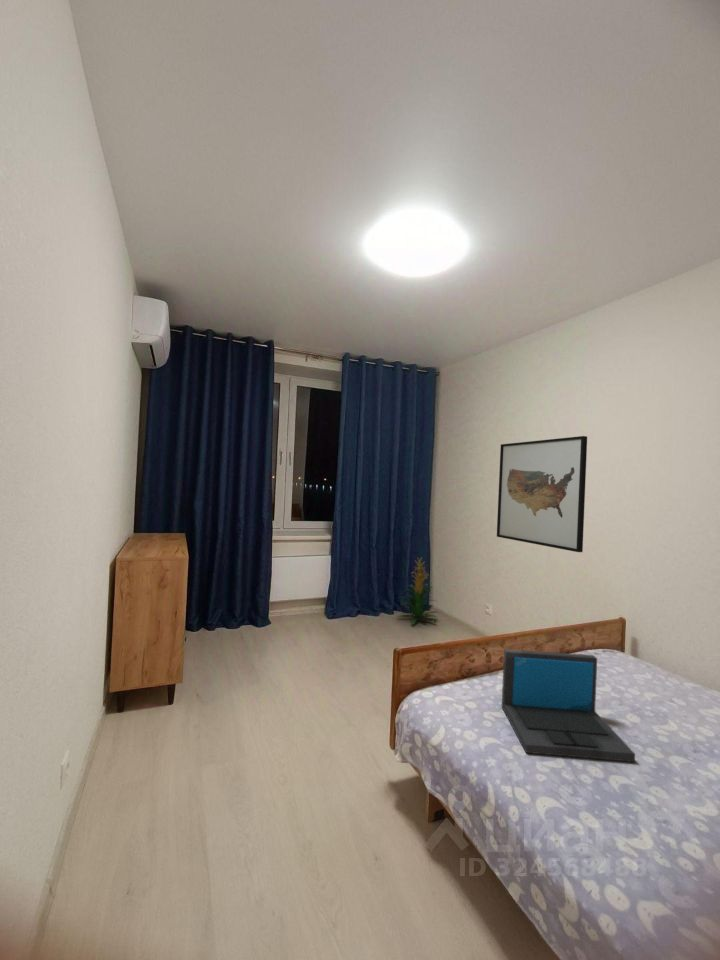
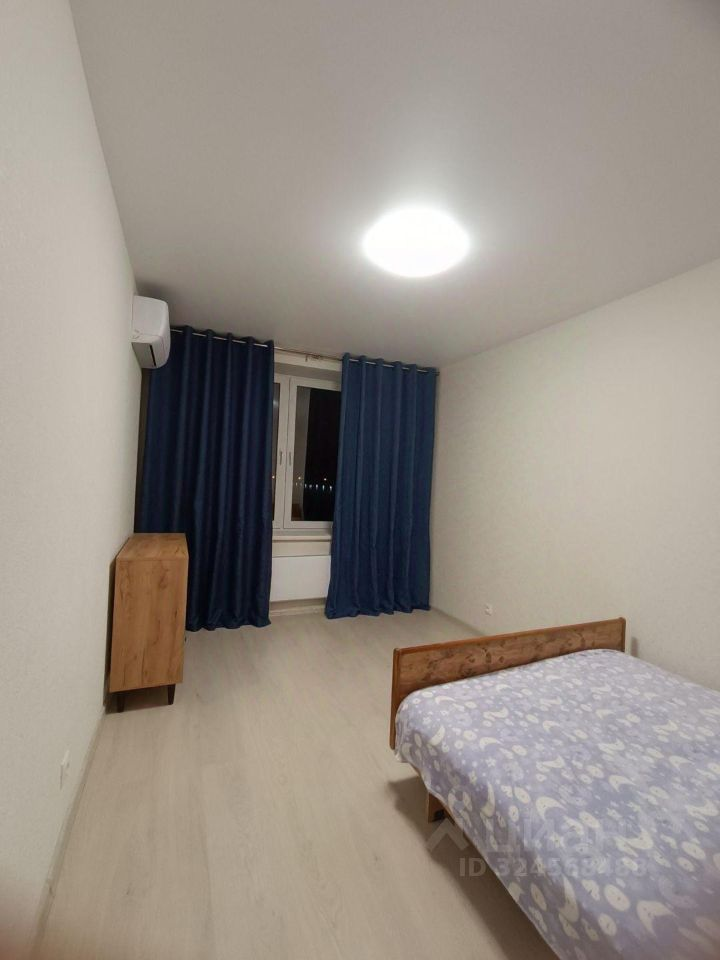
- wall art [496,435,588,553]
- laptop [501,648,636,763]
- indoor plant [396,557,439,626]
